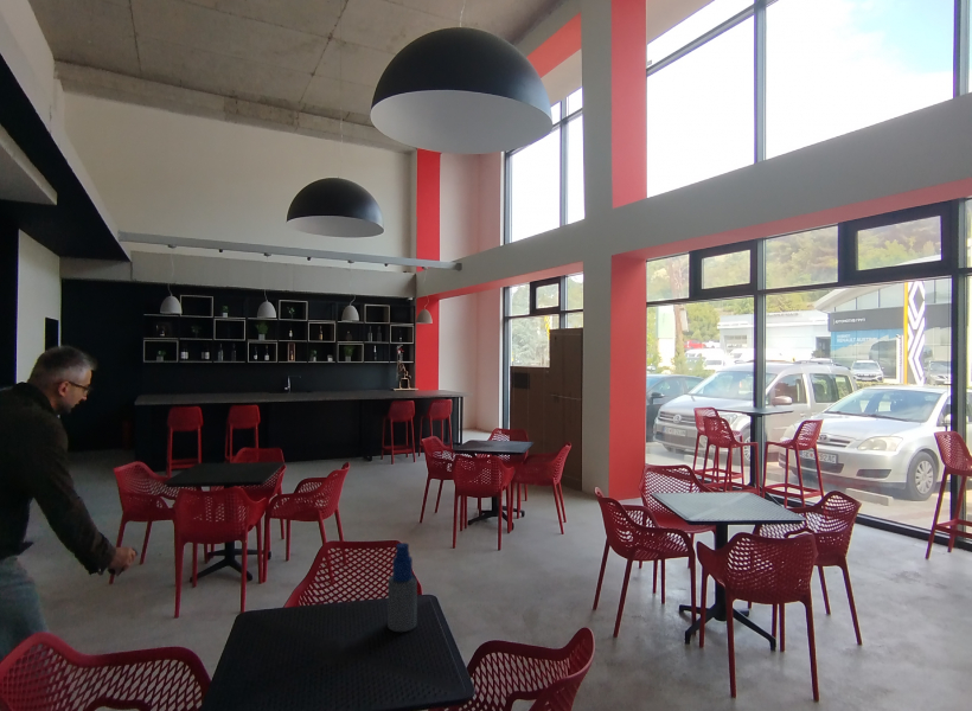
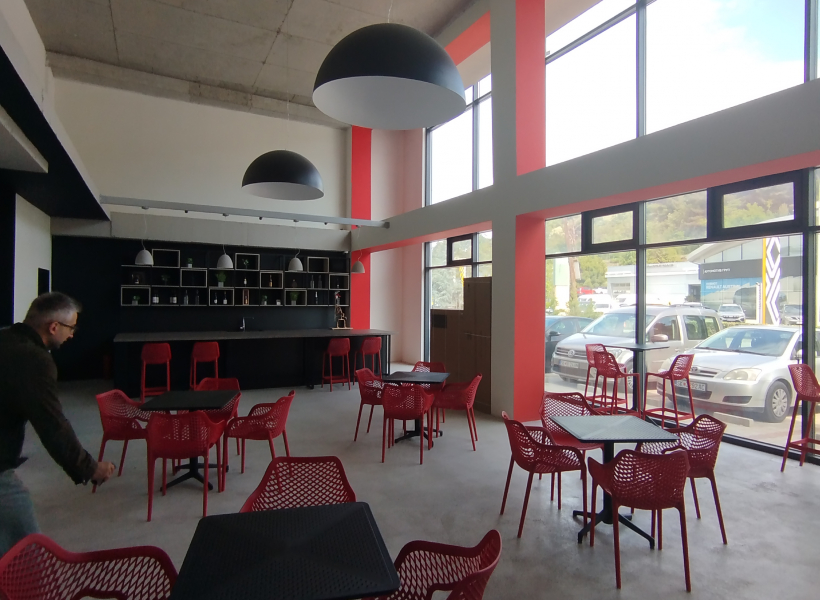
- spray bottle [386,542,418,633]
